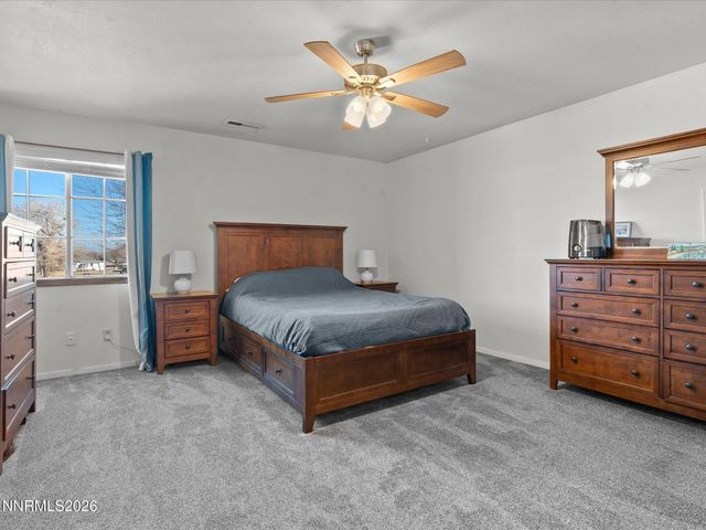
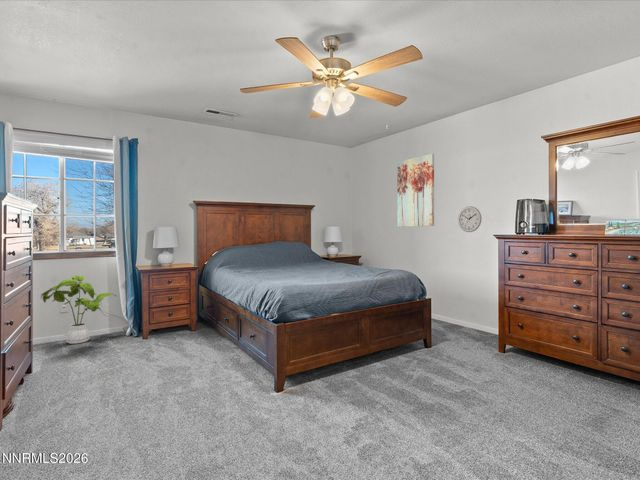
+ wall art [396,153,435,228]
+ wall clock [457,205,483,233]
+ house plant [40,274,117,345]
